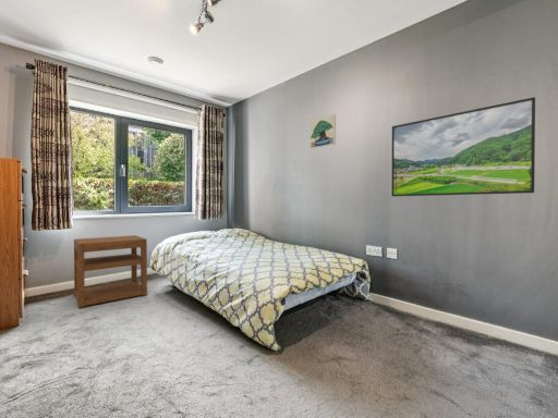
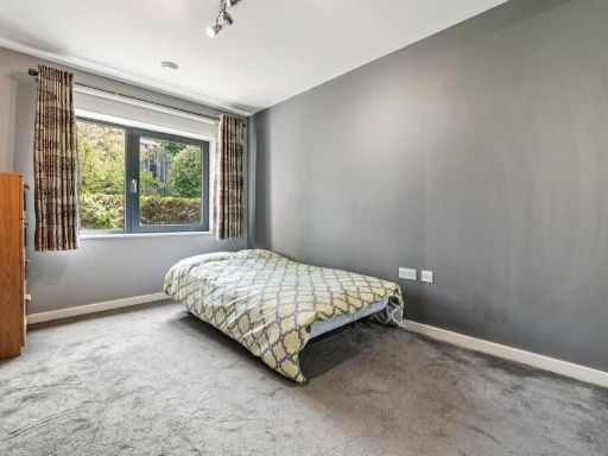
- nightstand [73,234,148,309]
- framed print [310,113,337,149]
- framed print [390,96,536,197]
